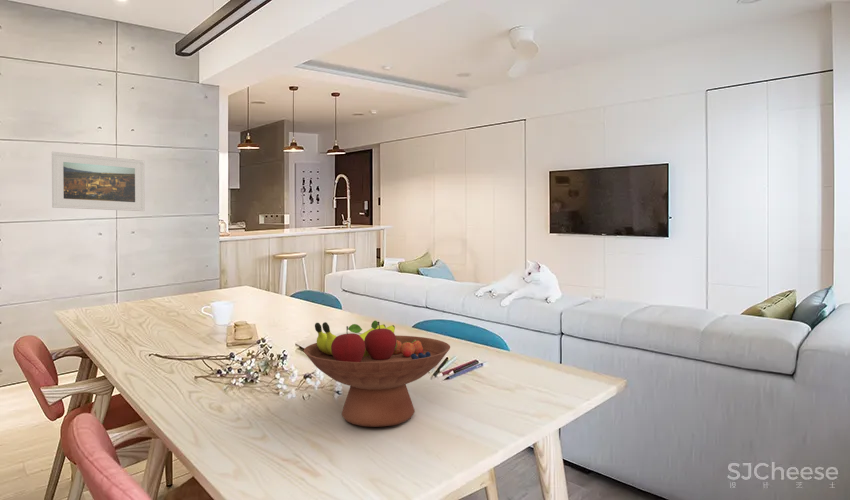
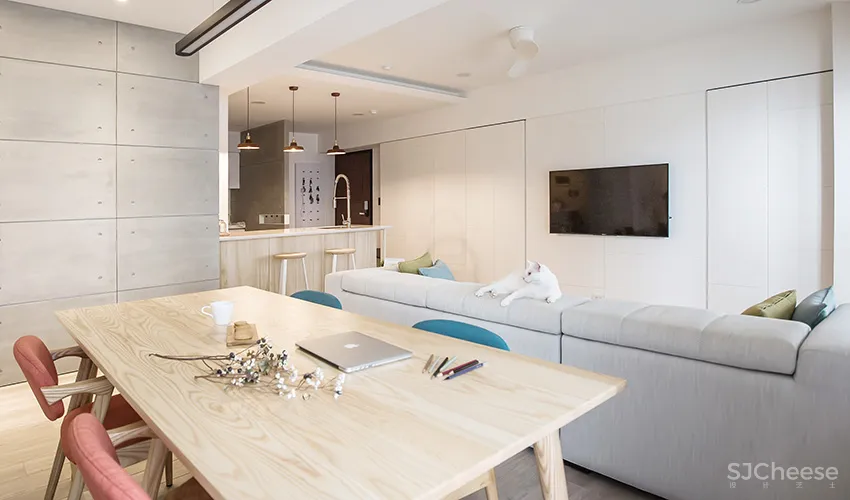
- fruit bowl [303,320,451,428]
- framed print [51,151,146,212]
